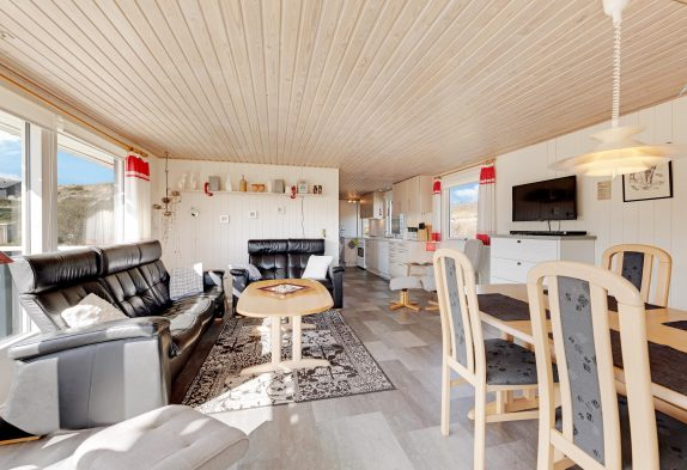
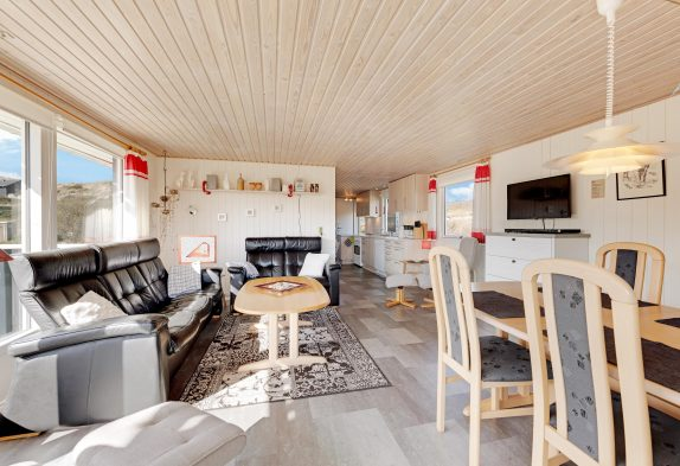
+ picture frame [178,235,218,266]
